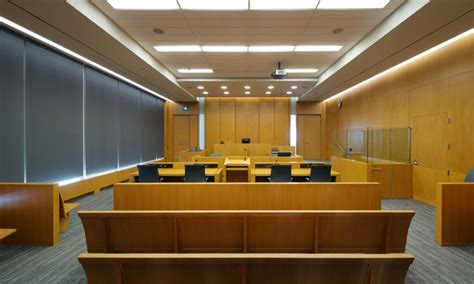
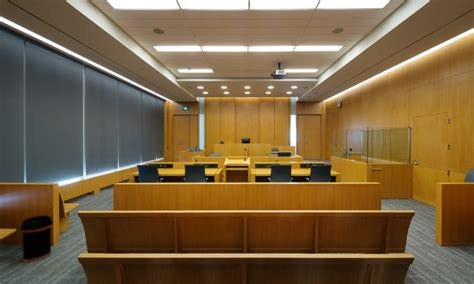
+ trash can [19,214,54,263]
